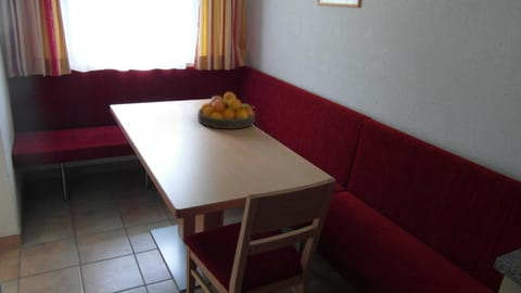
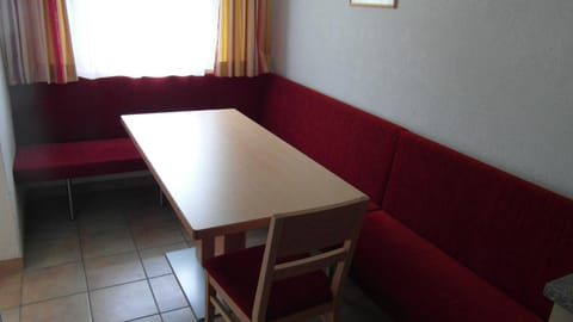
- fruit bowl [196,91,256,130]
